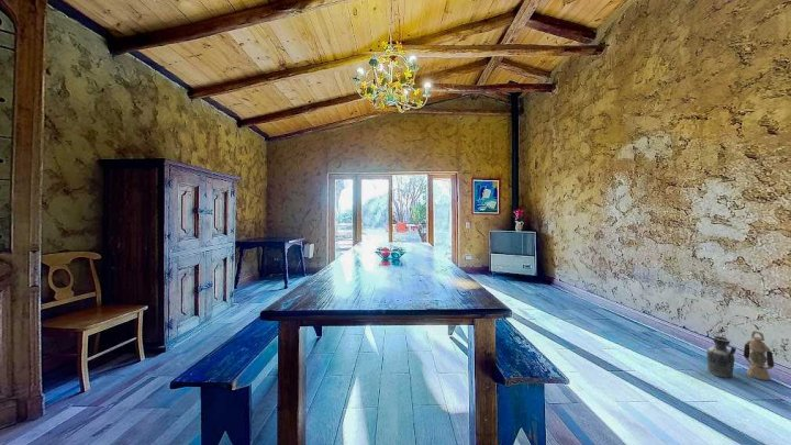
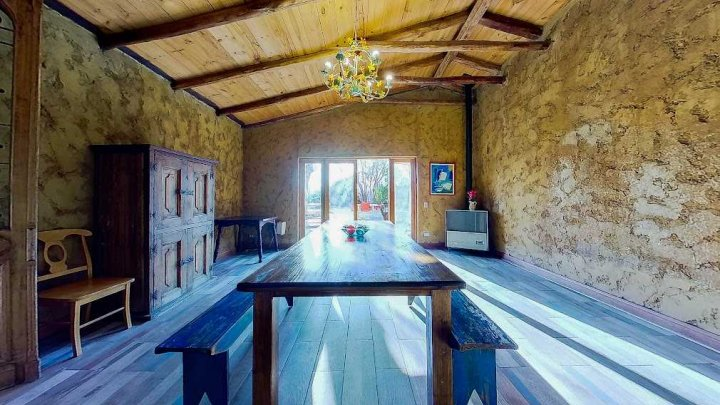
- lantern [743,330,776,381]
- ceramic jug [705,335,737,378]
